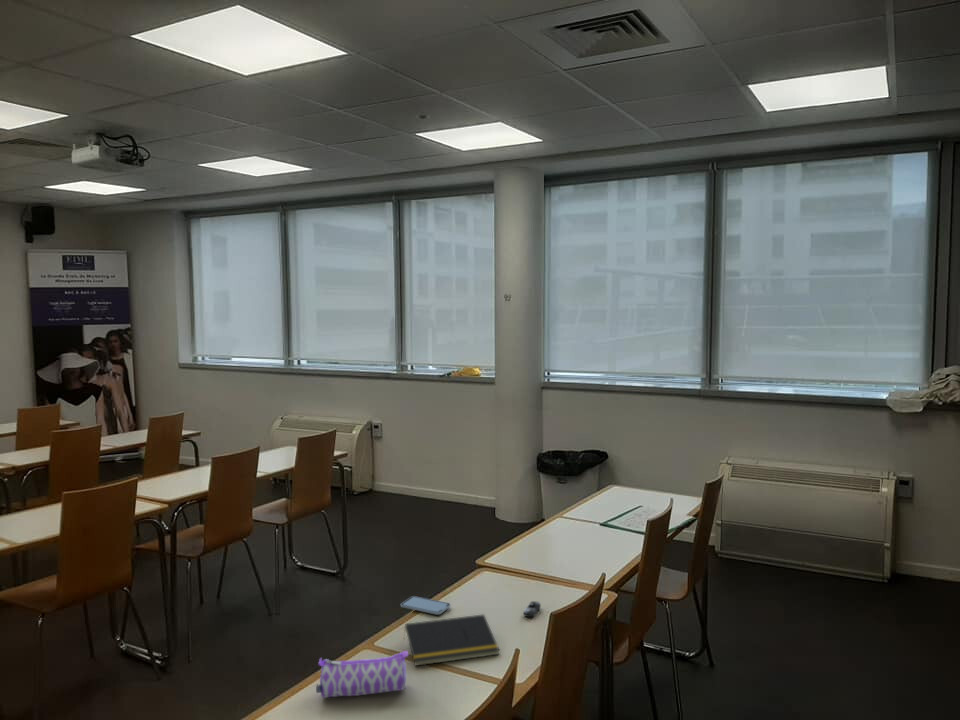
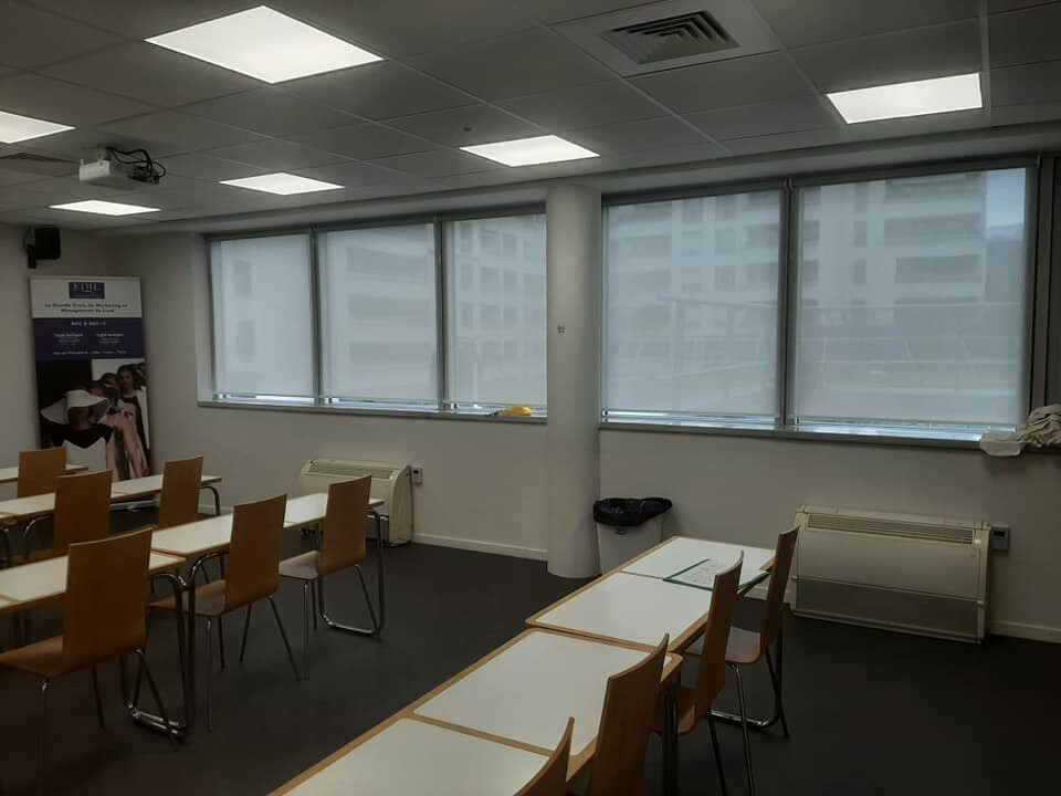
- computer mouse [523,600,542,618]
- pencil case [315,650,409,699]
- smartphone [400,595,451,616]
- notepad [402,613,501,667]
